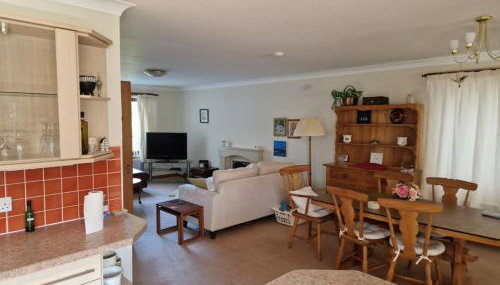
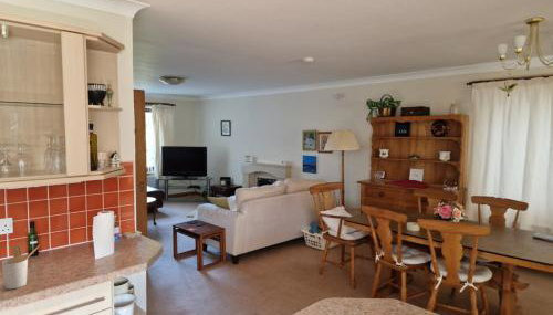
+ utensil holder [1,243,41,290]
